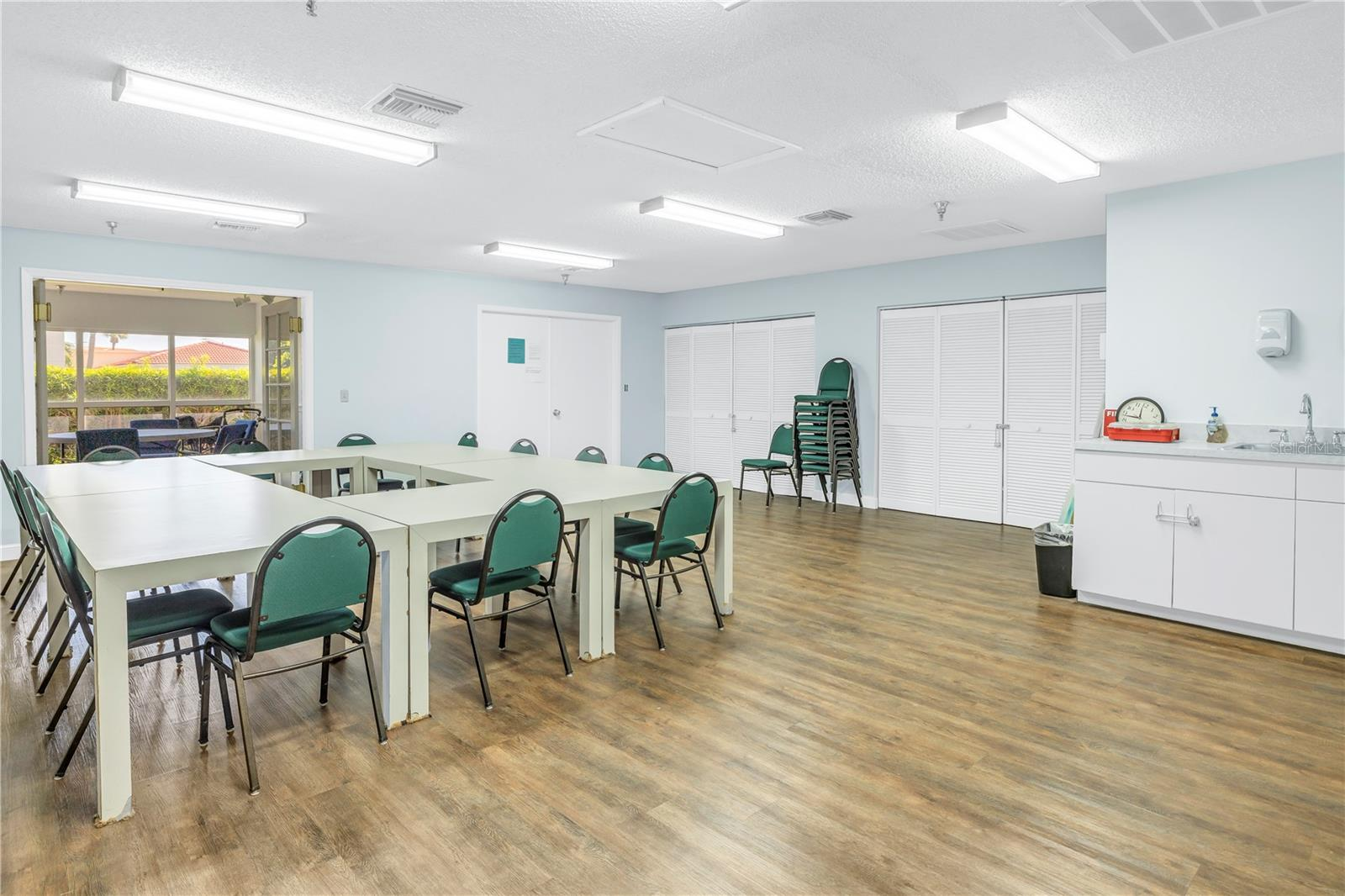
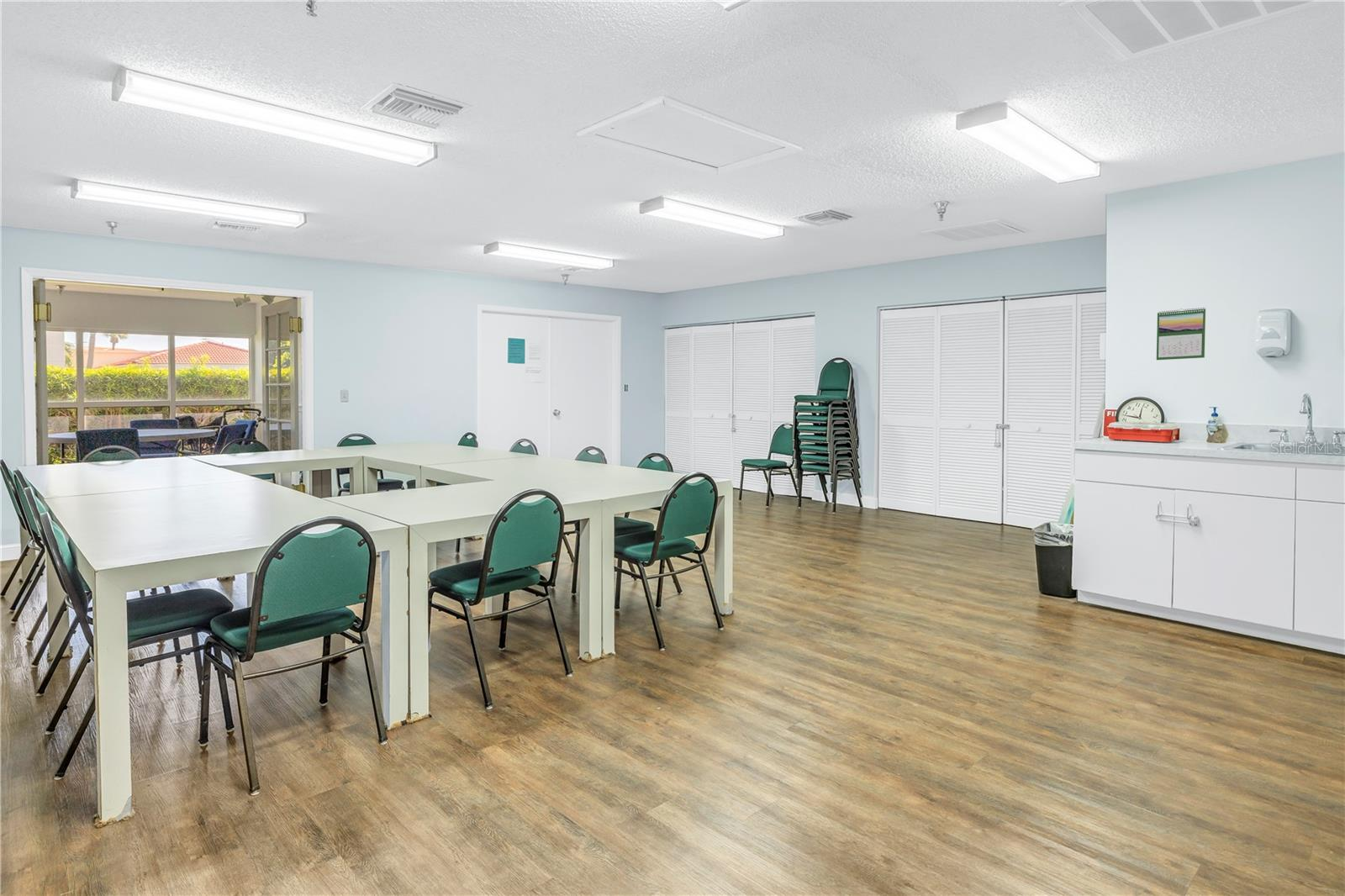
+ calendar [1156,307,1206,361]
